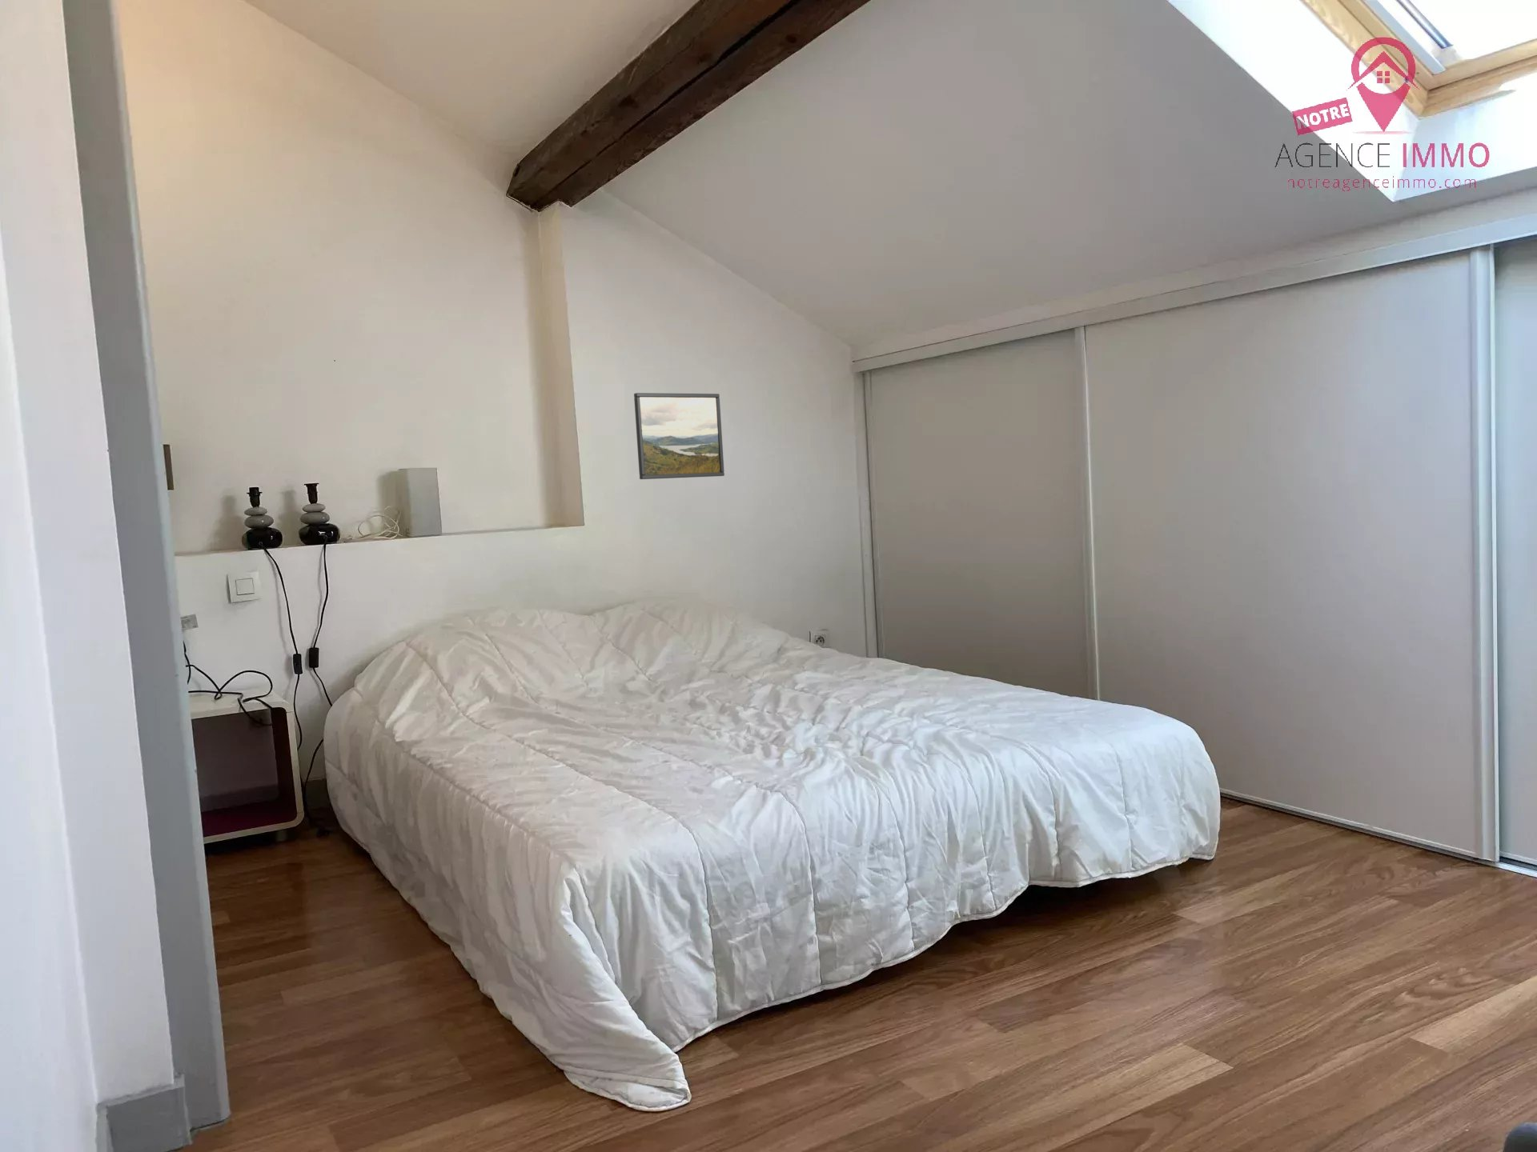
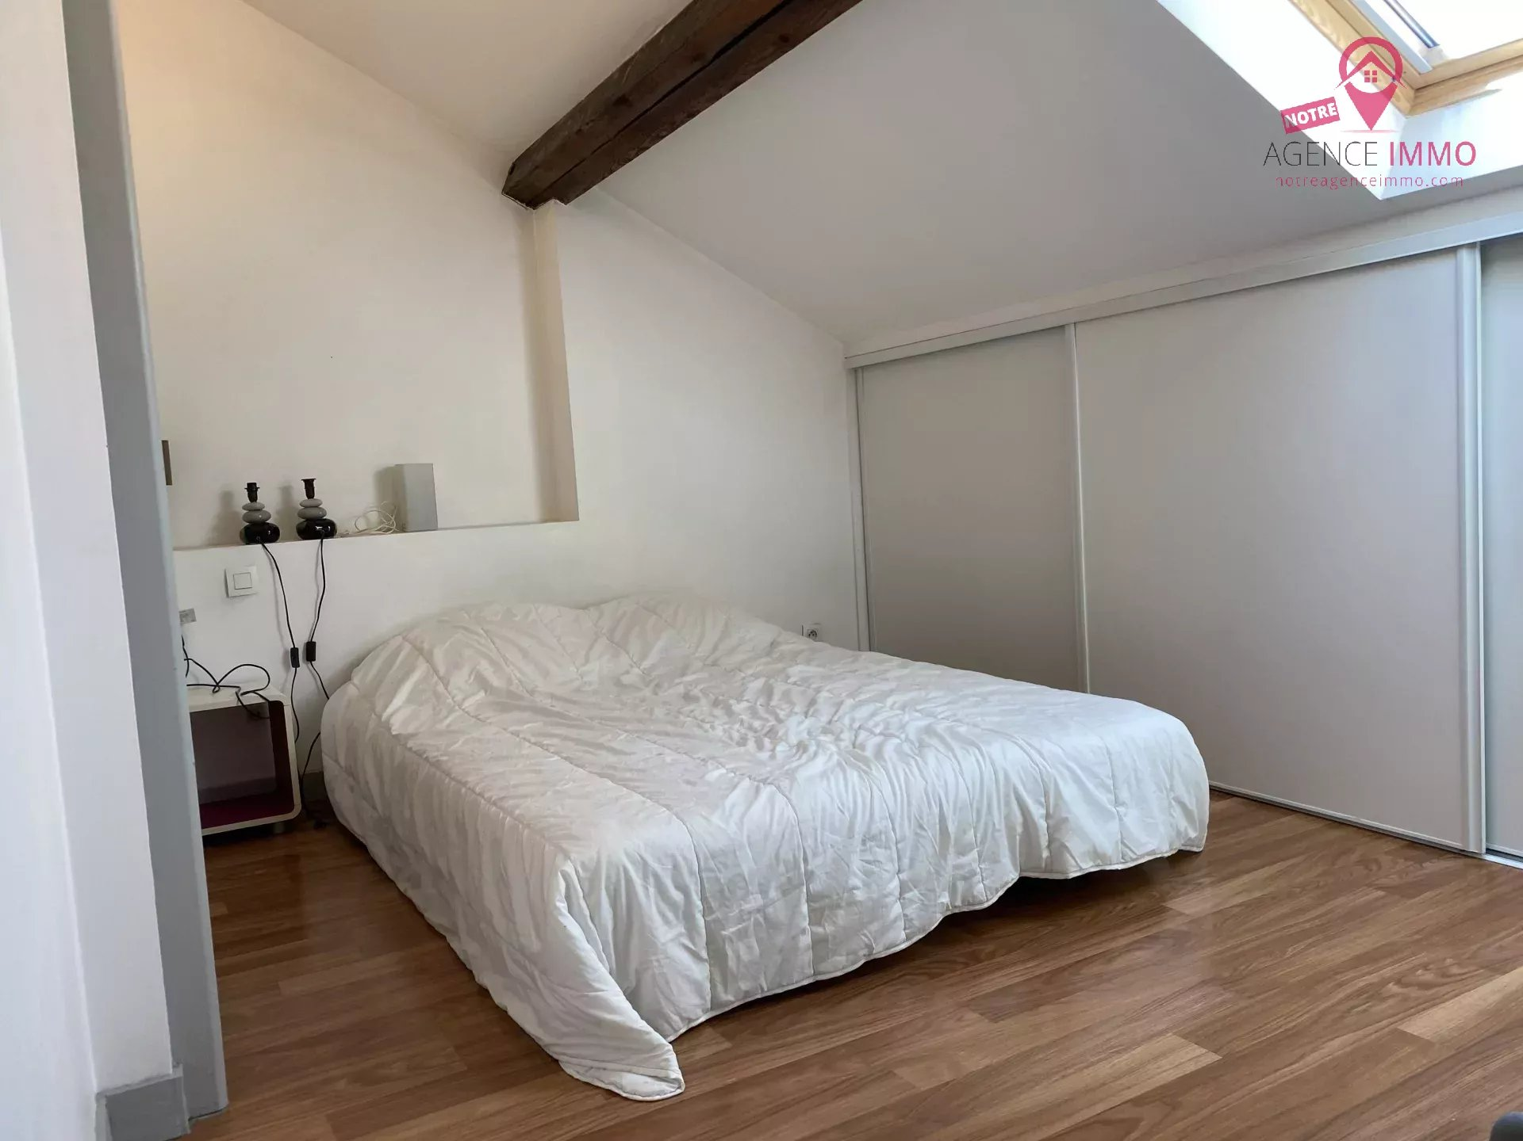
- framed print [633,392,725,480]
